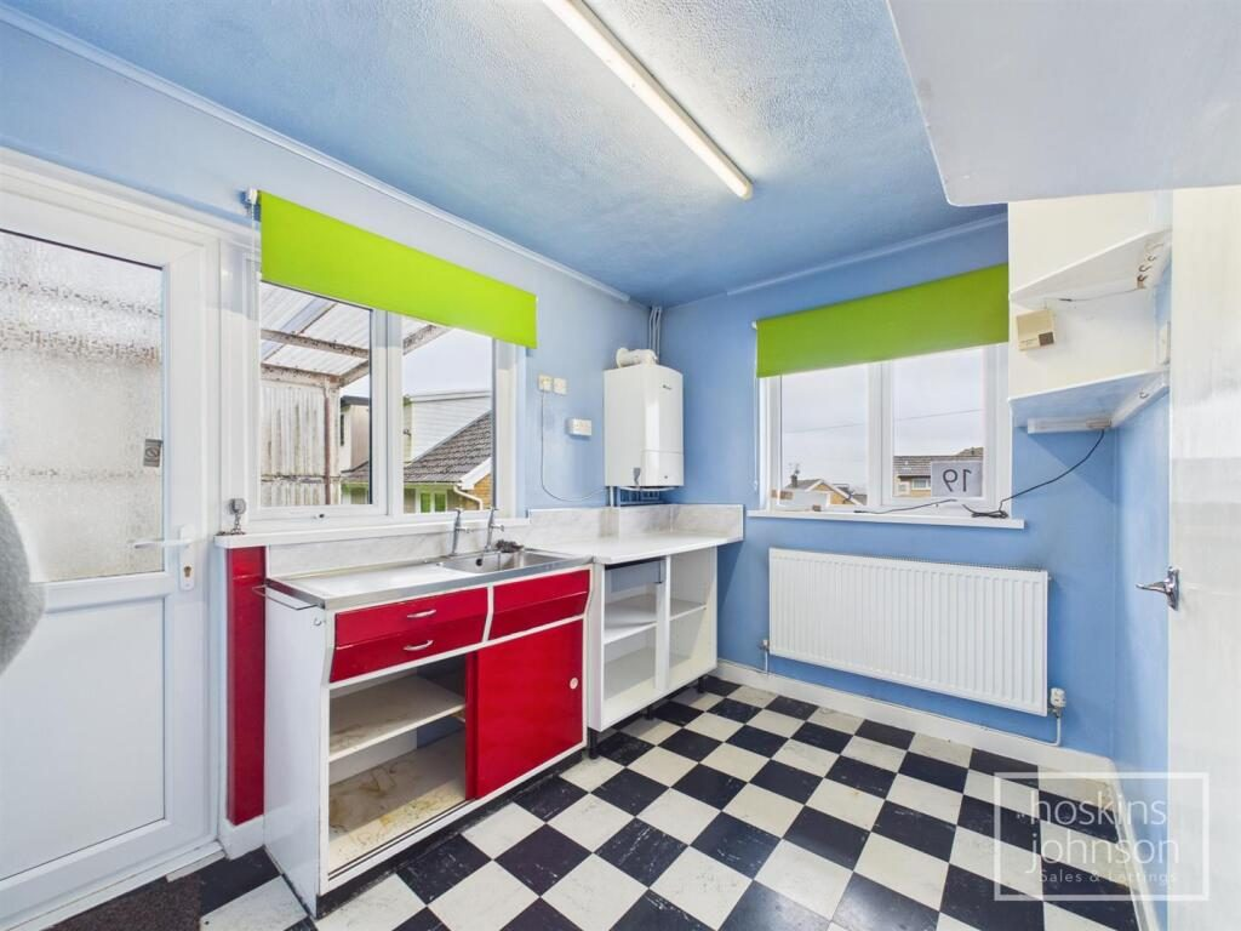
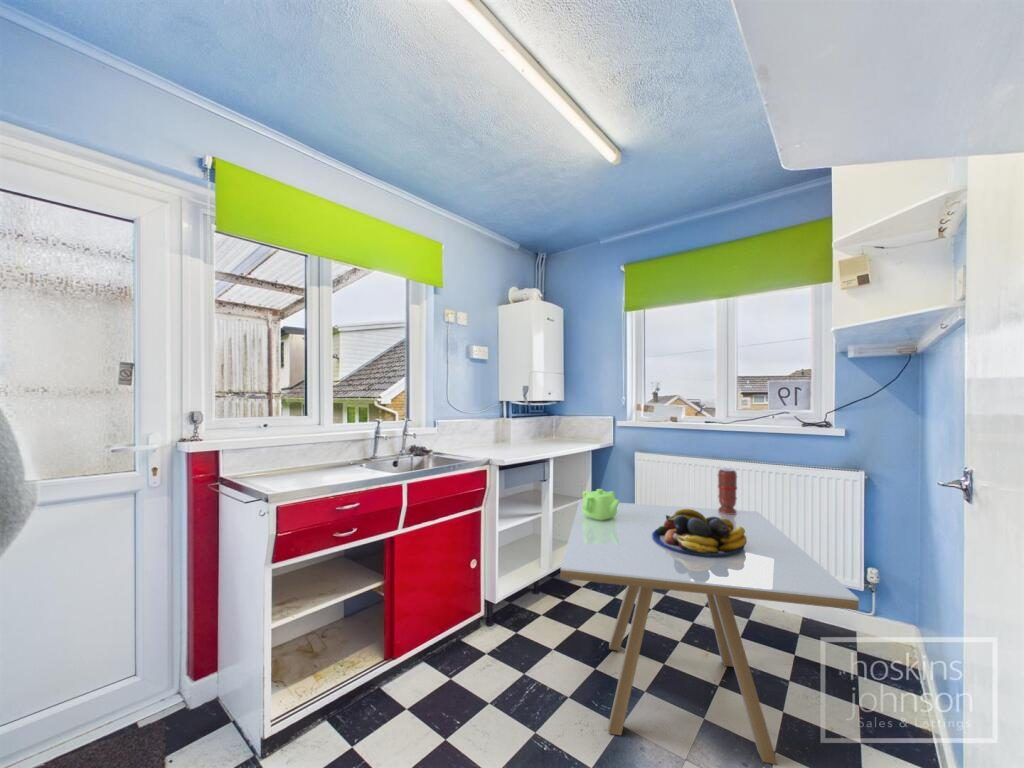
+ dining table [560,499,860,766]
+ teapot [582,488,621,520]
+ fruit bowl [652,509,747,557]
+ spice grinder [717,467,738,514]
